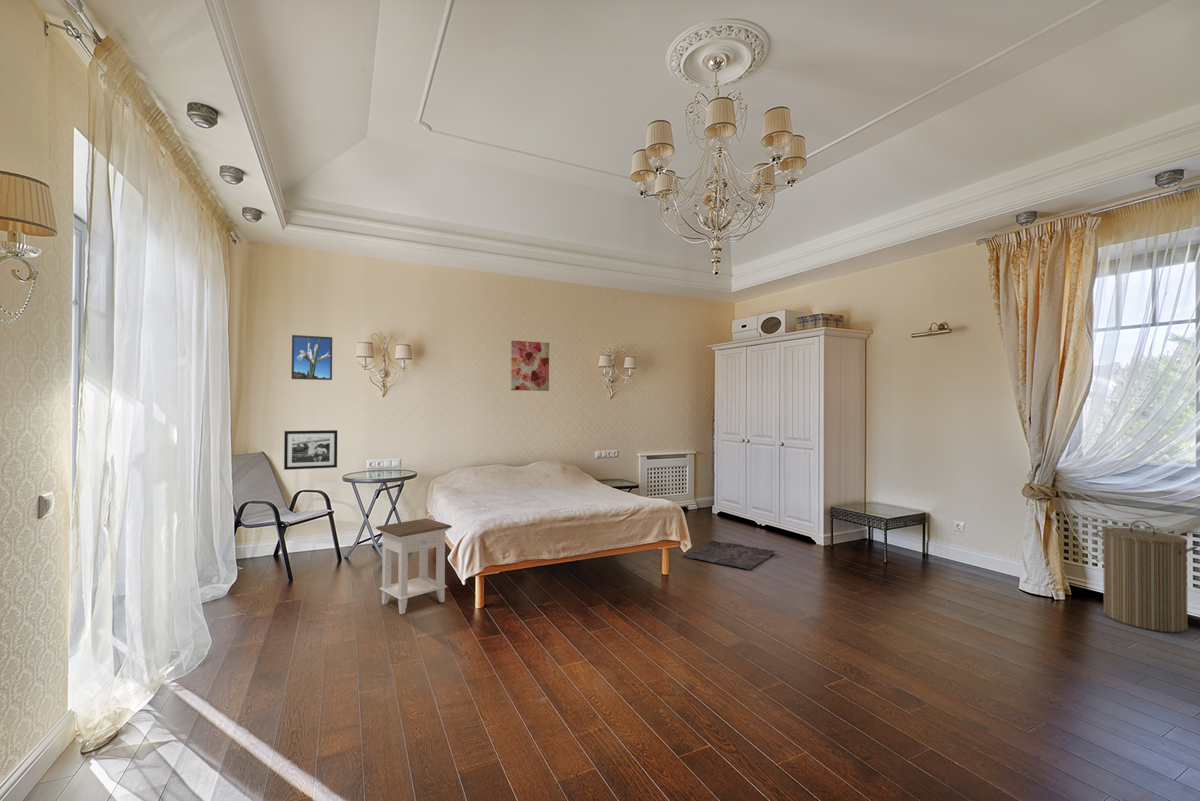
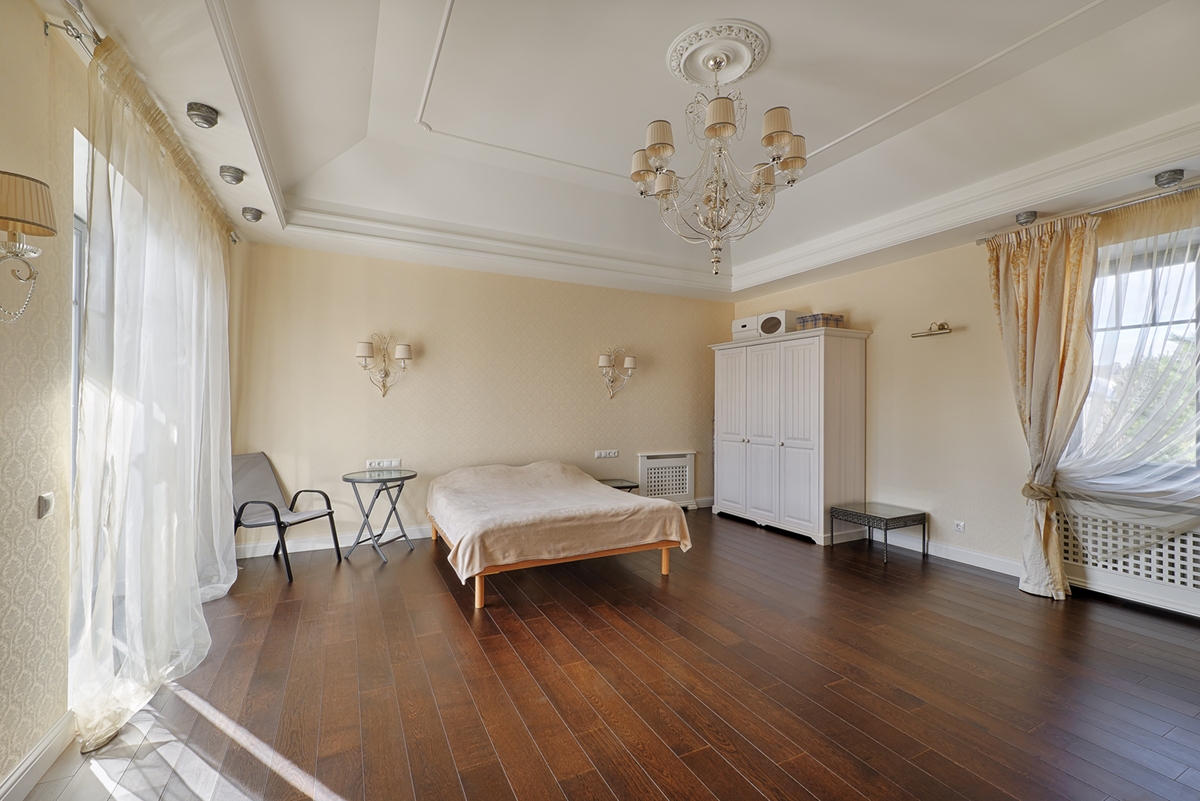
- wall art [510,340,550,392]
- rug [682,539,776,571]
- nightstand [375,517,453,615]
- laundry hamper [1095,519,1198,633]
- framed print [291,334,333,381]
- picture frame [283,429,338,471]
